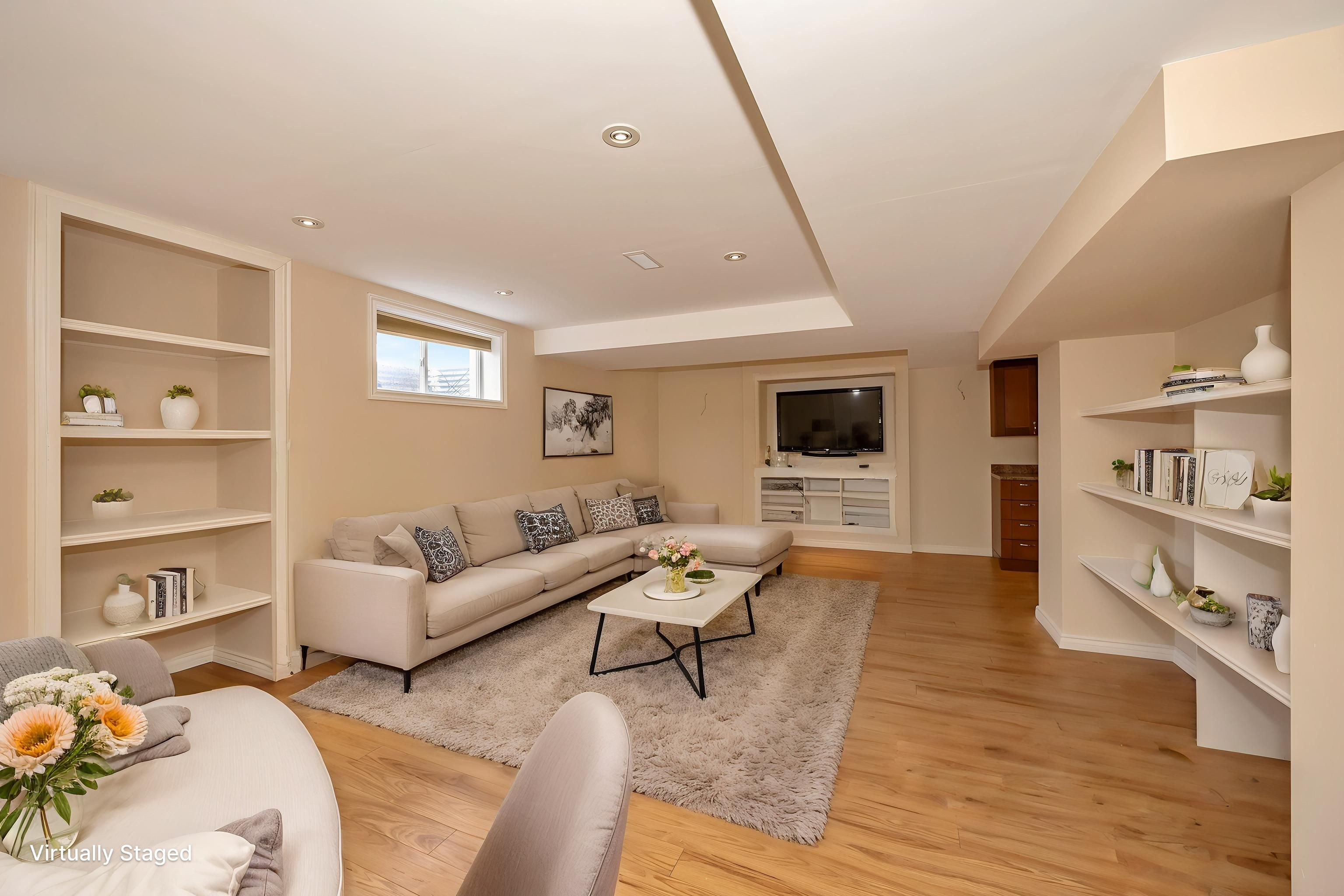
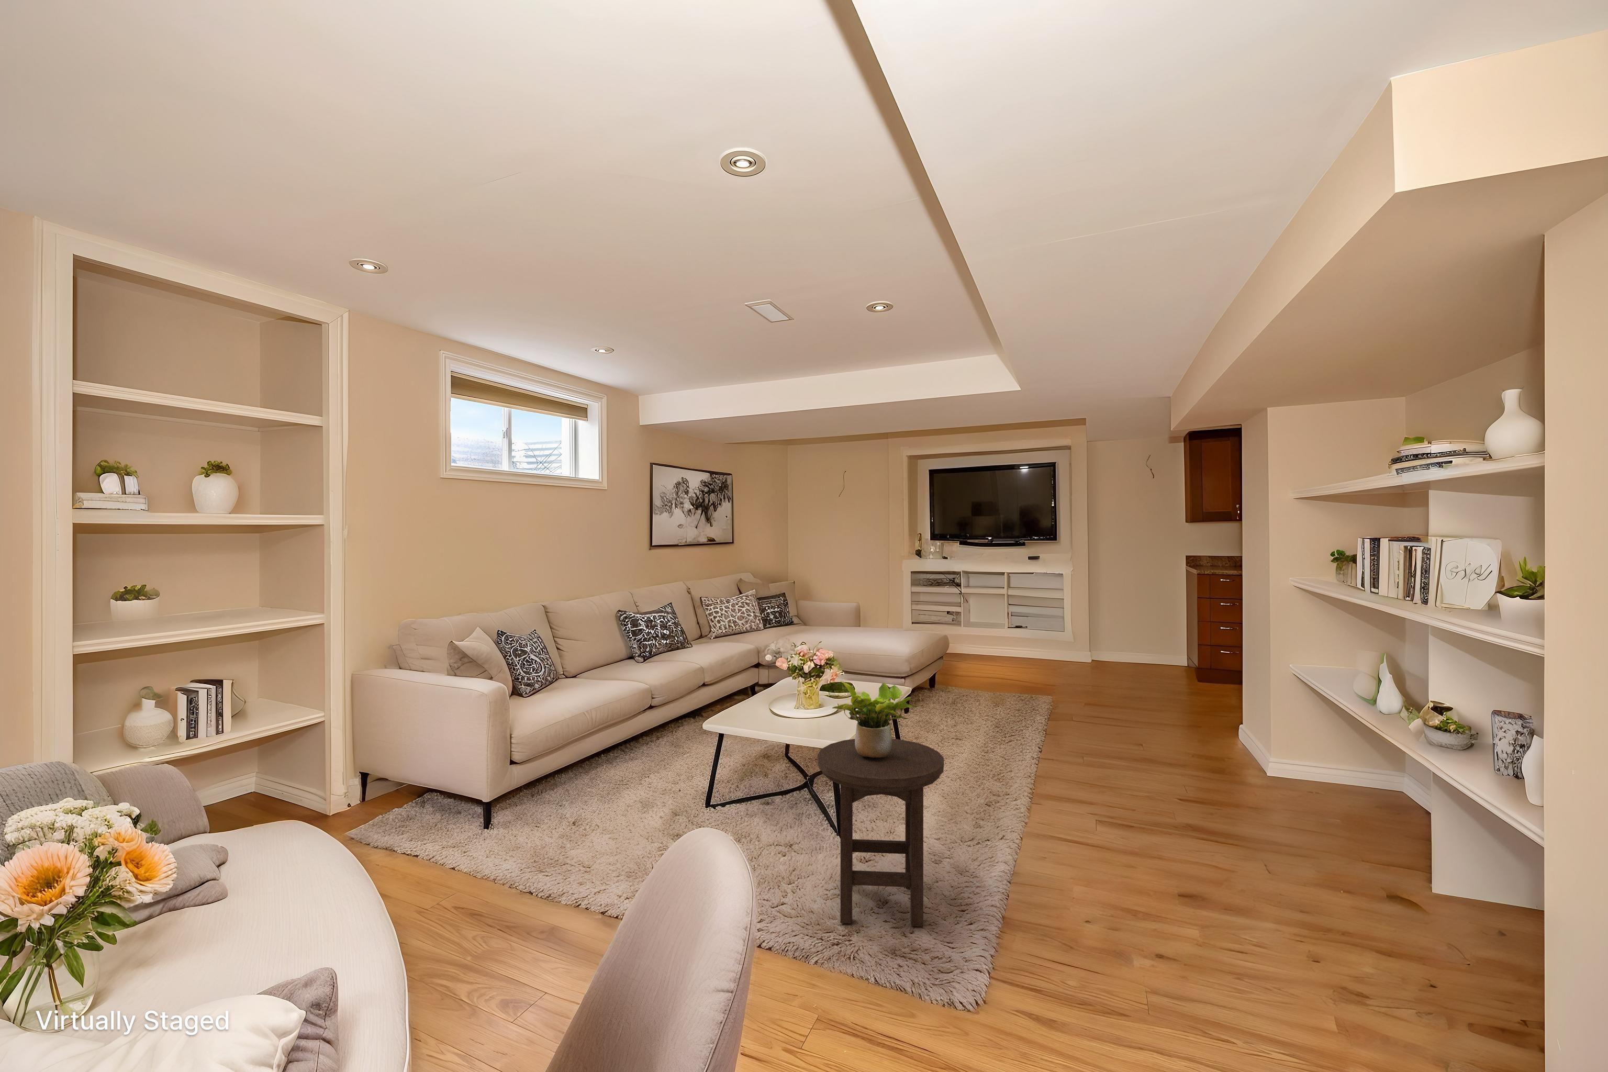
+ stool [817,738,944,927]
+ potted plant [832,681,918,759]
